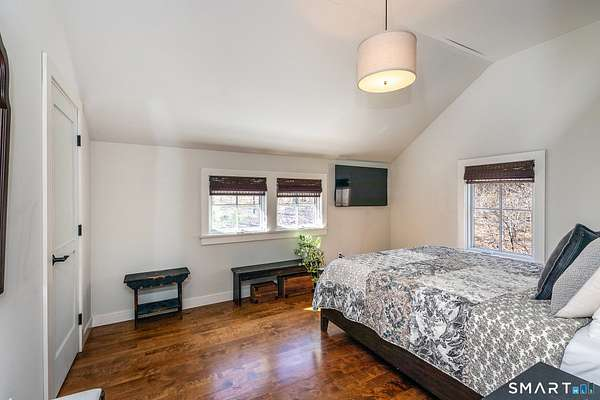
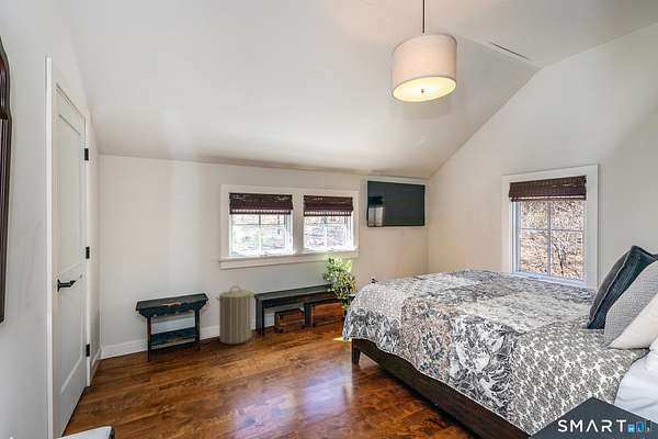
+ laundry hamper [215,285,256,345]
